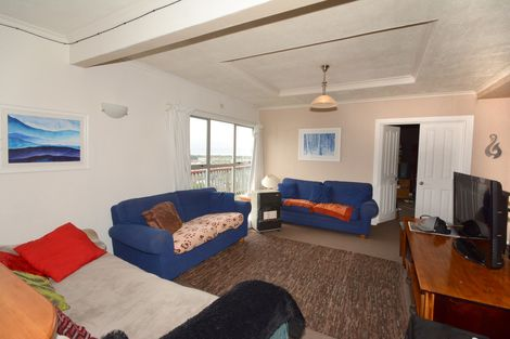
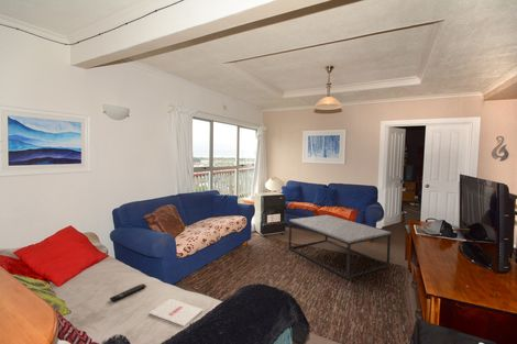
+ magazine [148,298,204,328]
+ remote control [109,282,147,302]
+ coffee table [288,214,392,280]
